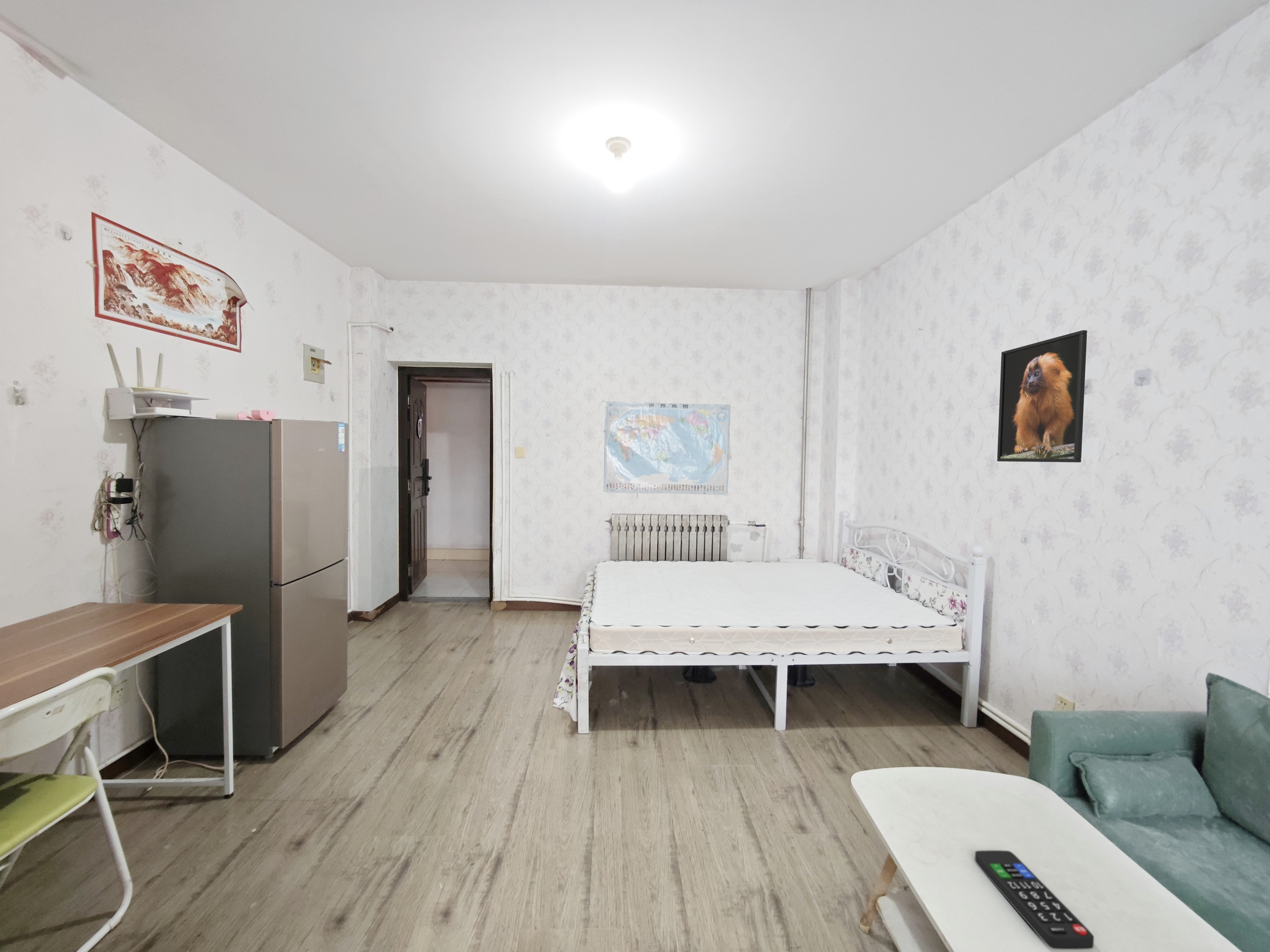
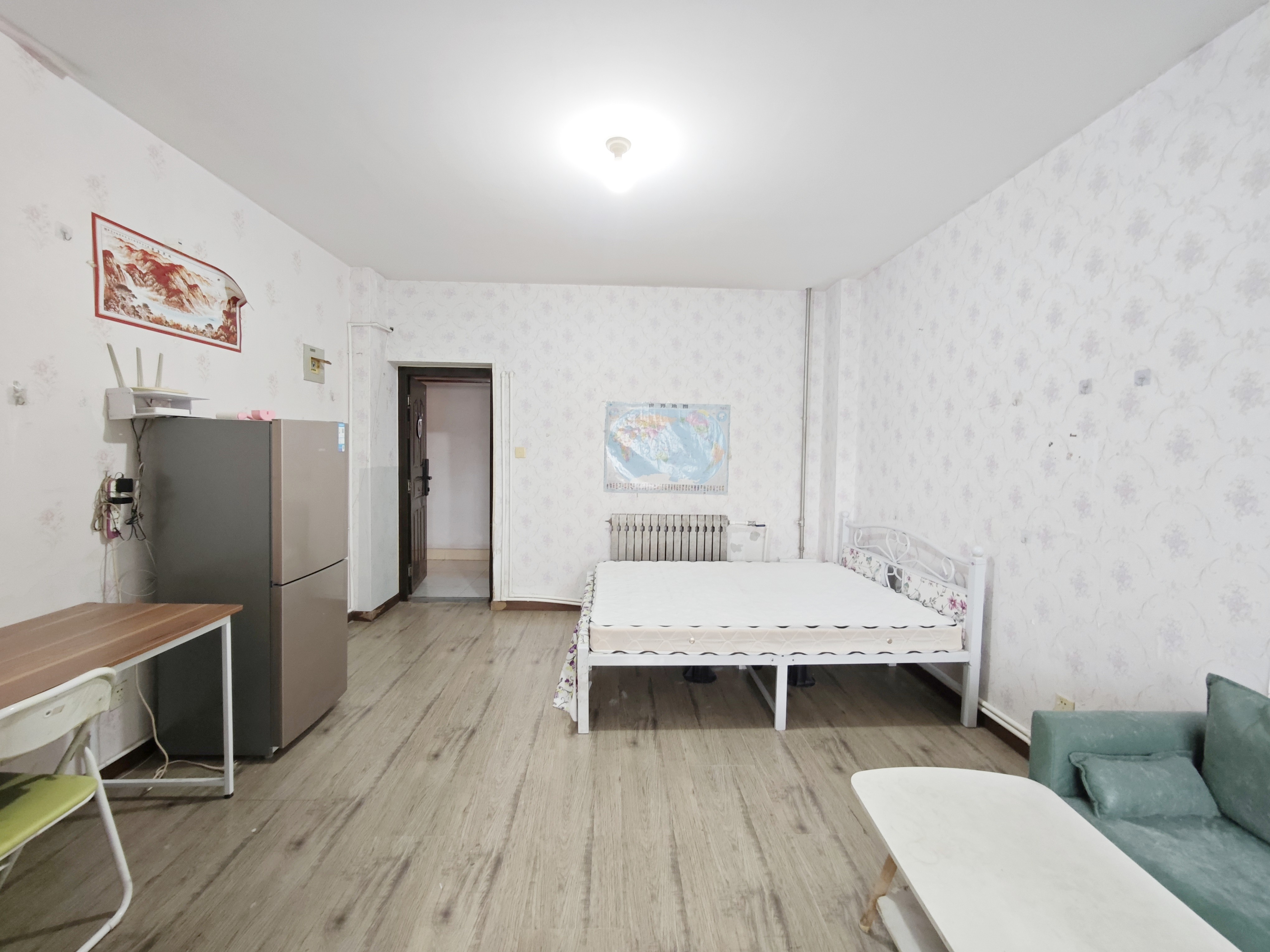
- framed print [997,330,1088,463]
- remote control [975,850,1094,950]
